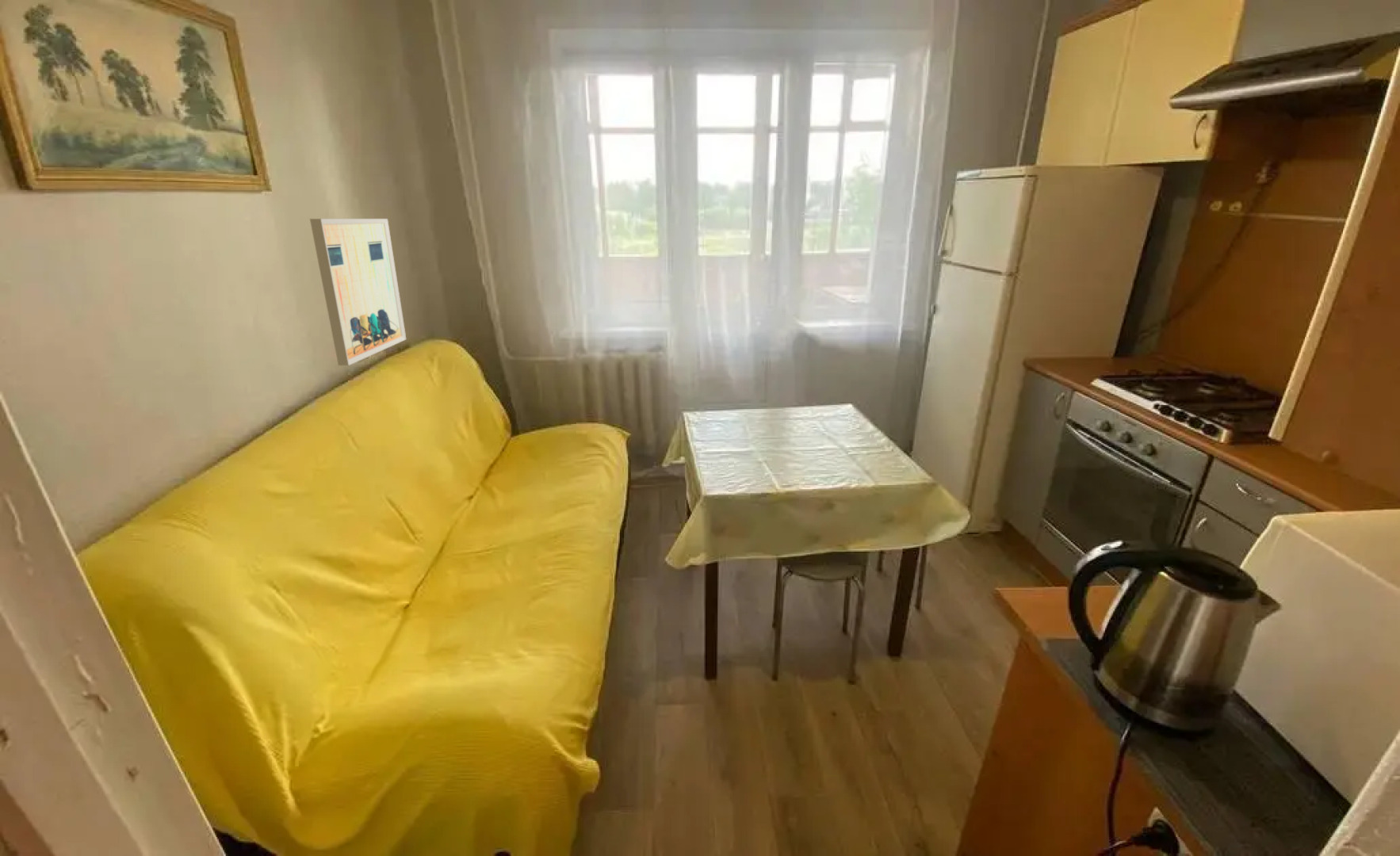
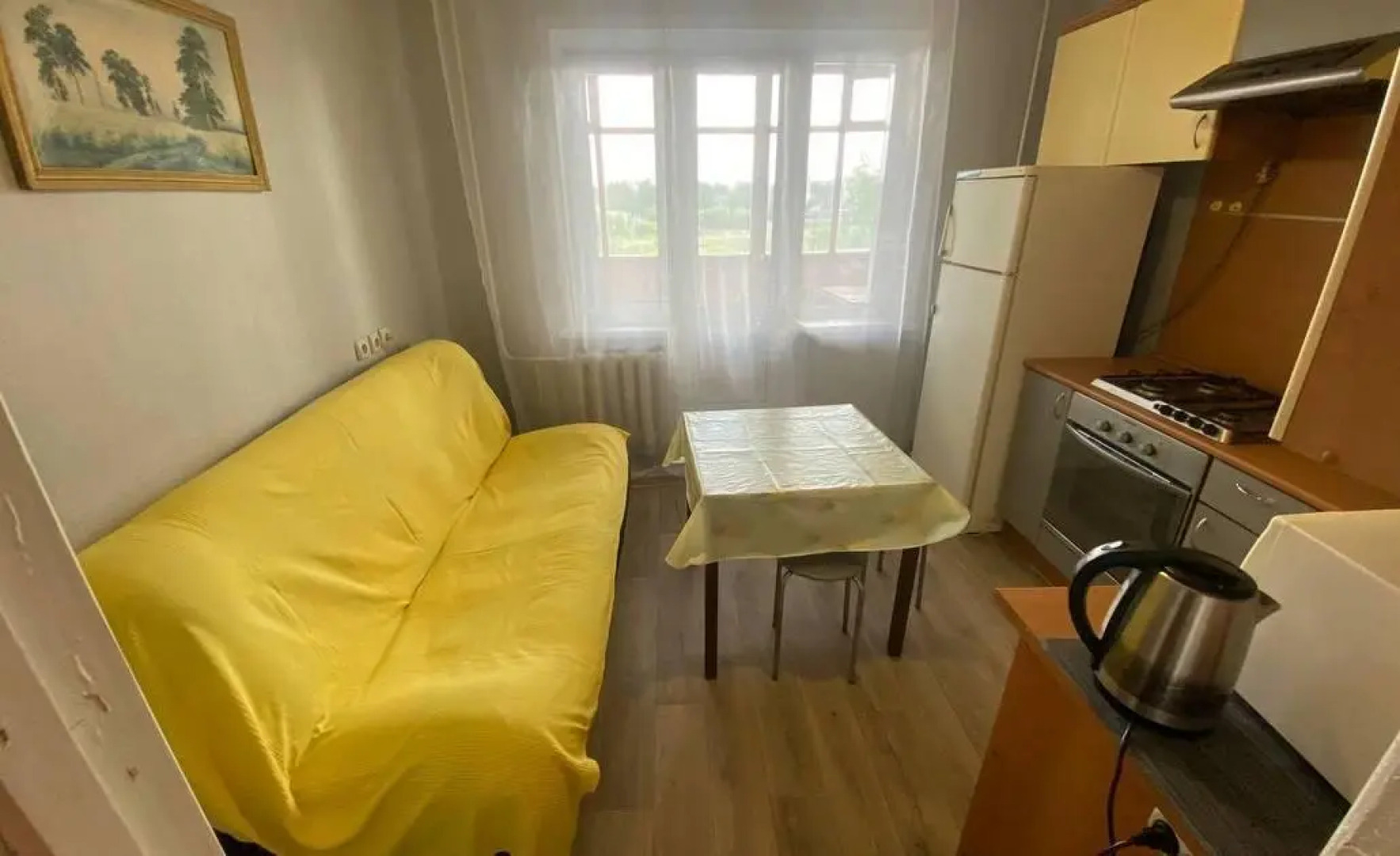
- wall art [309,218,407,366]
